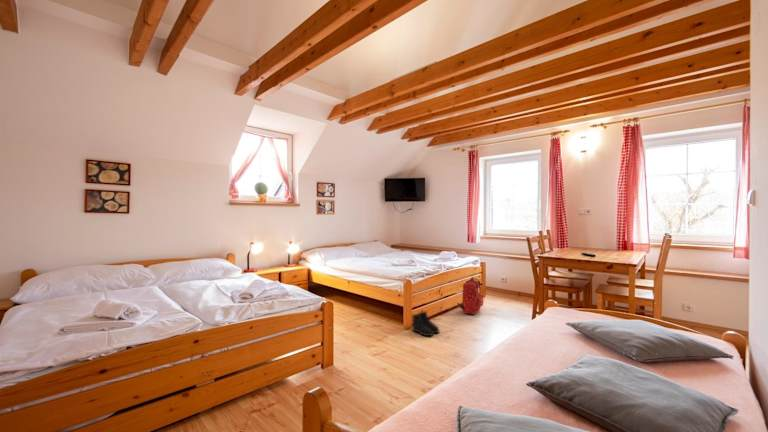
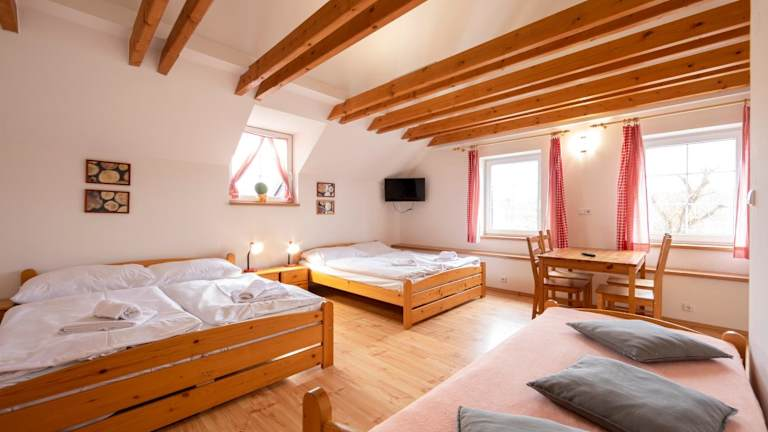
- boots [410,310,441,337]
- backpack [456,277,484,316]
